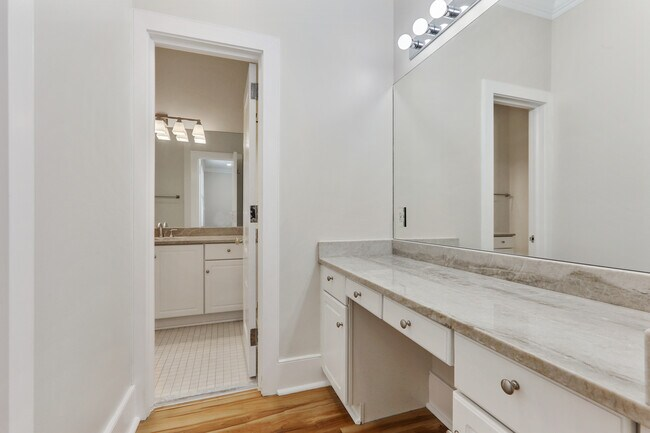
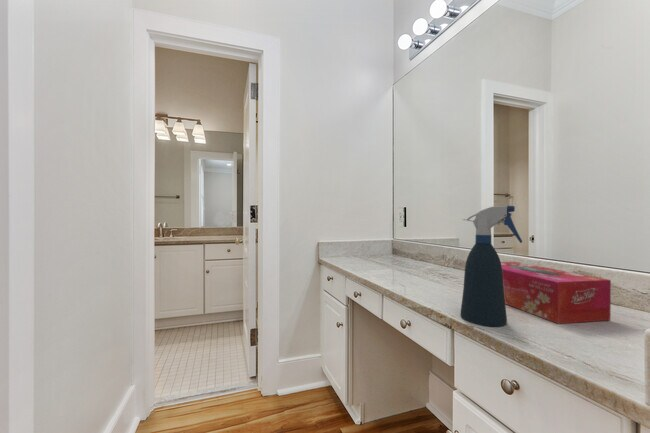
+ tissue box [501,261,612,325]
+ spray bottle [460,205,523,327]
